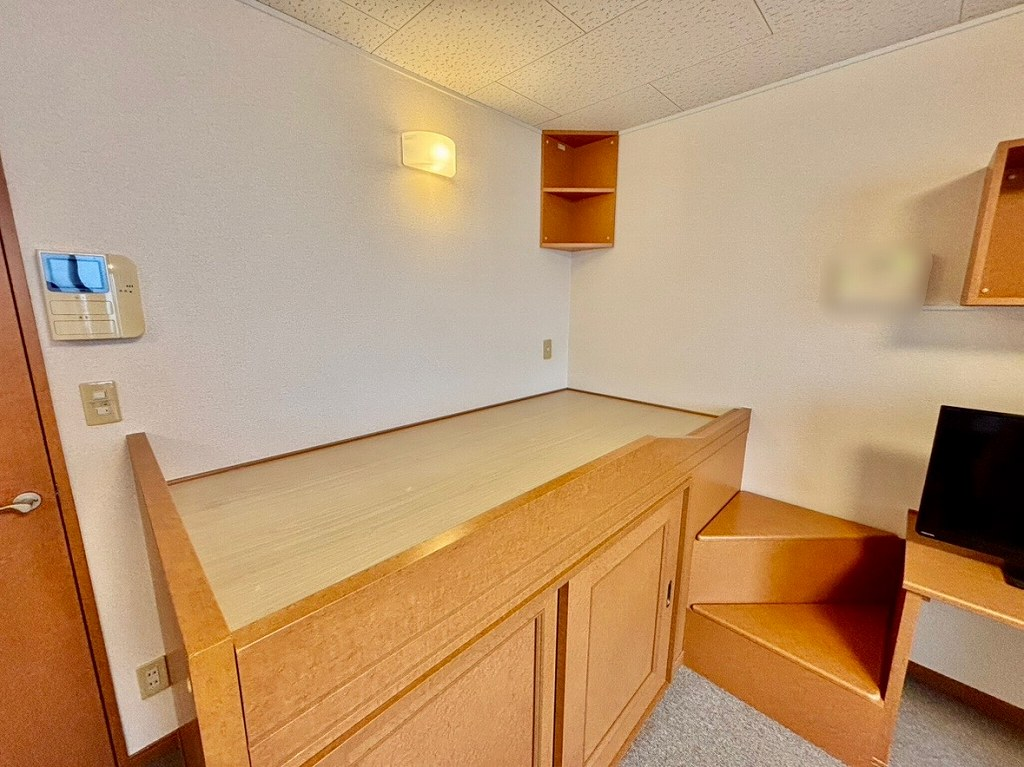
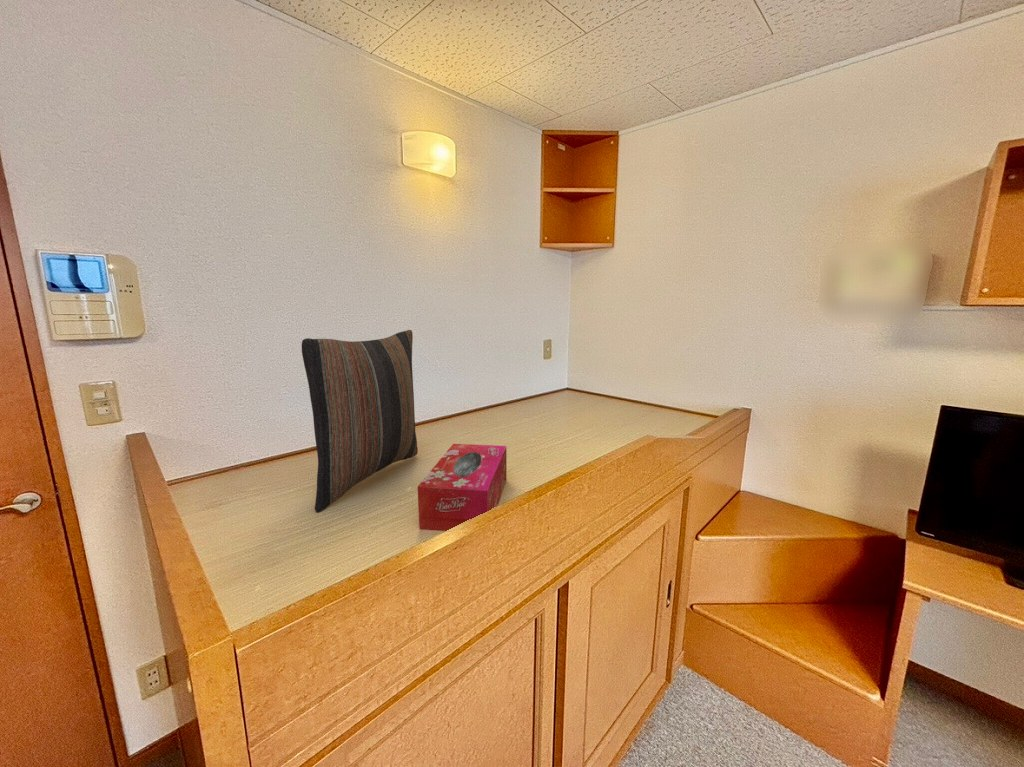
+ pillow [301,329,419,513]
+ tissue box [417,443,507,532]
